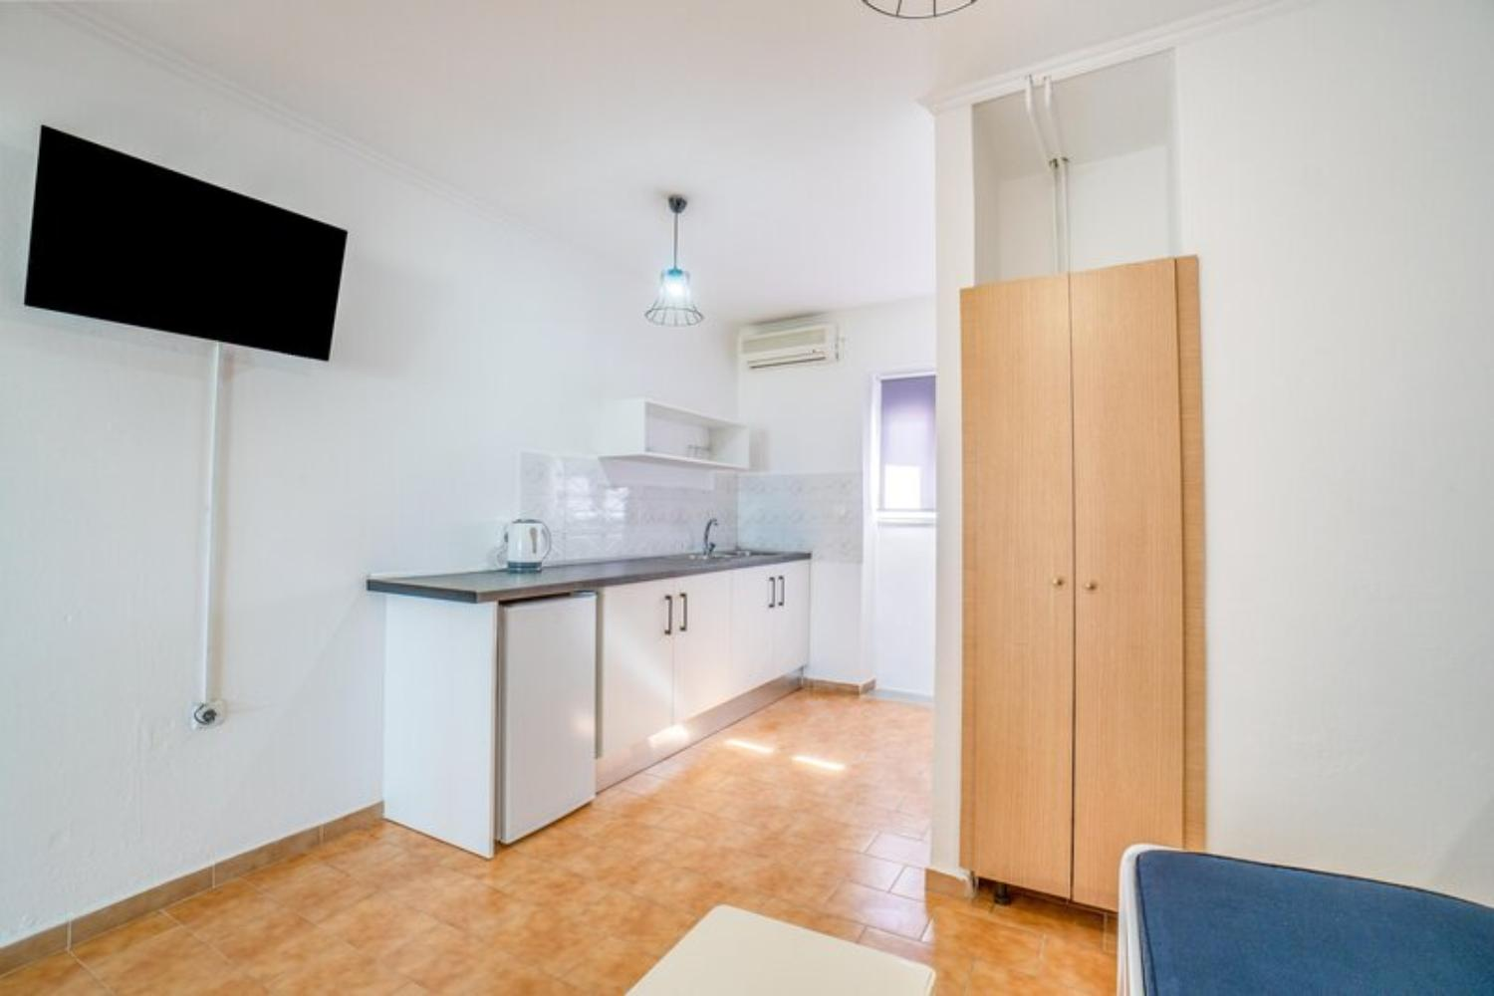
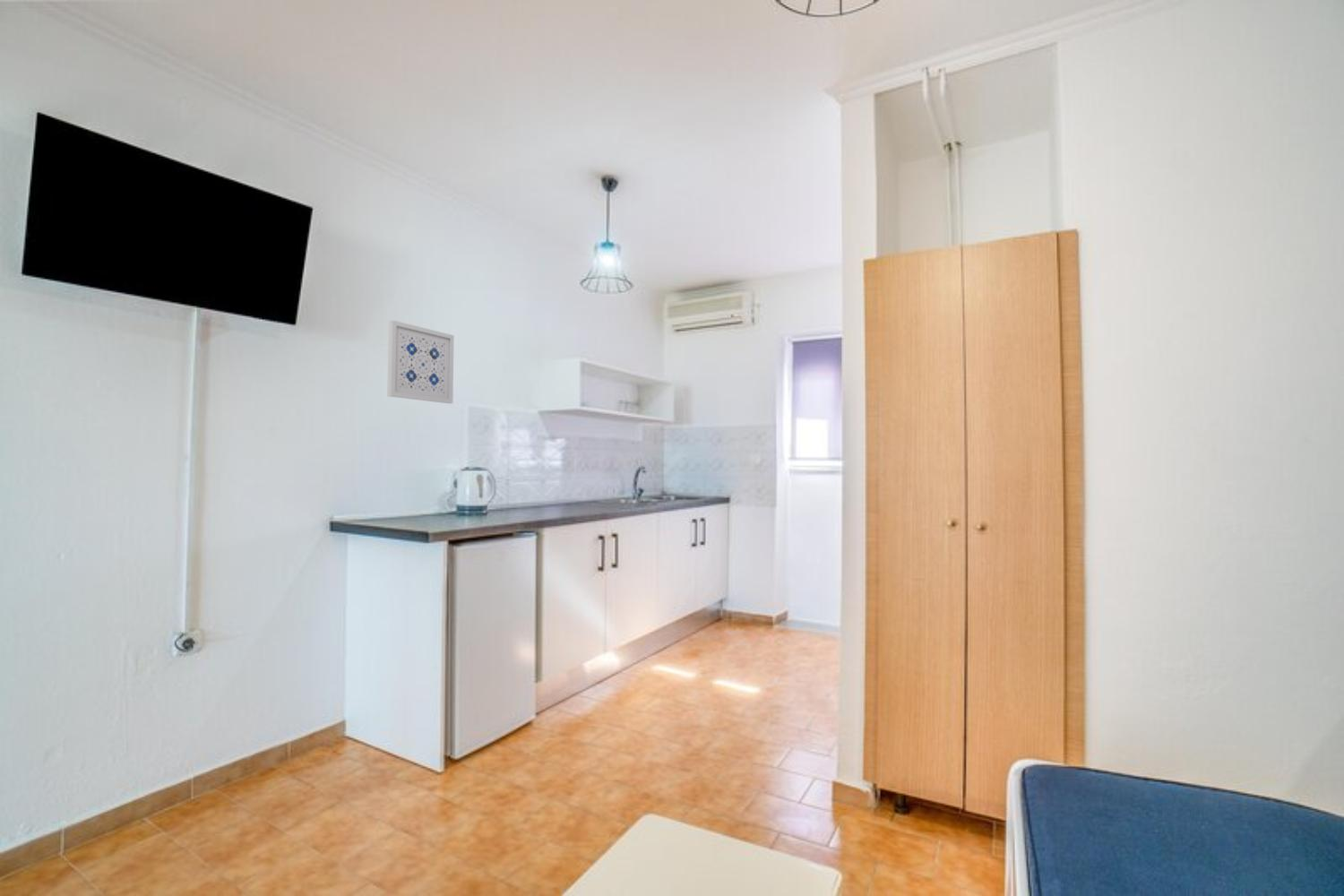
+ wall art [386,319,455,404]
